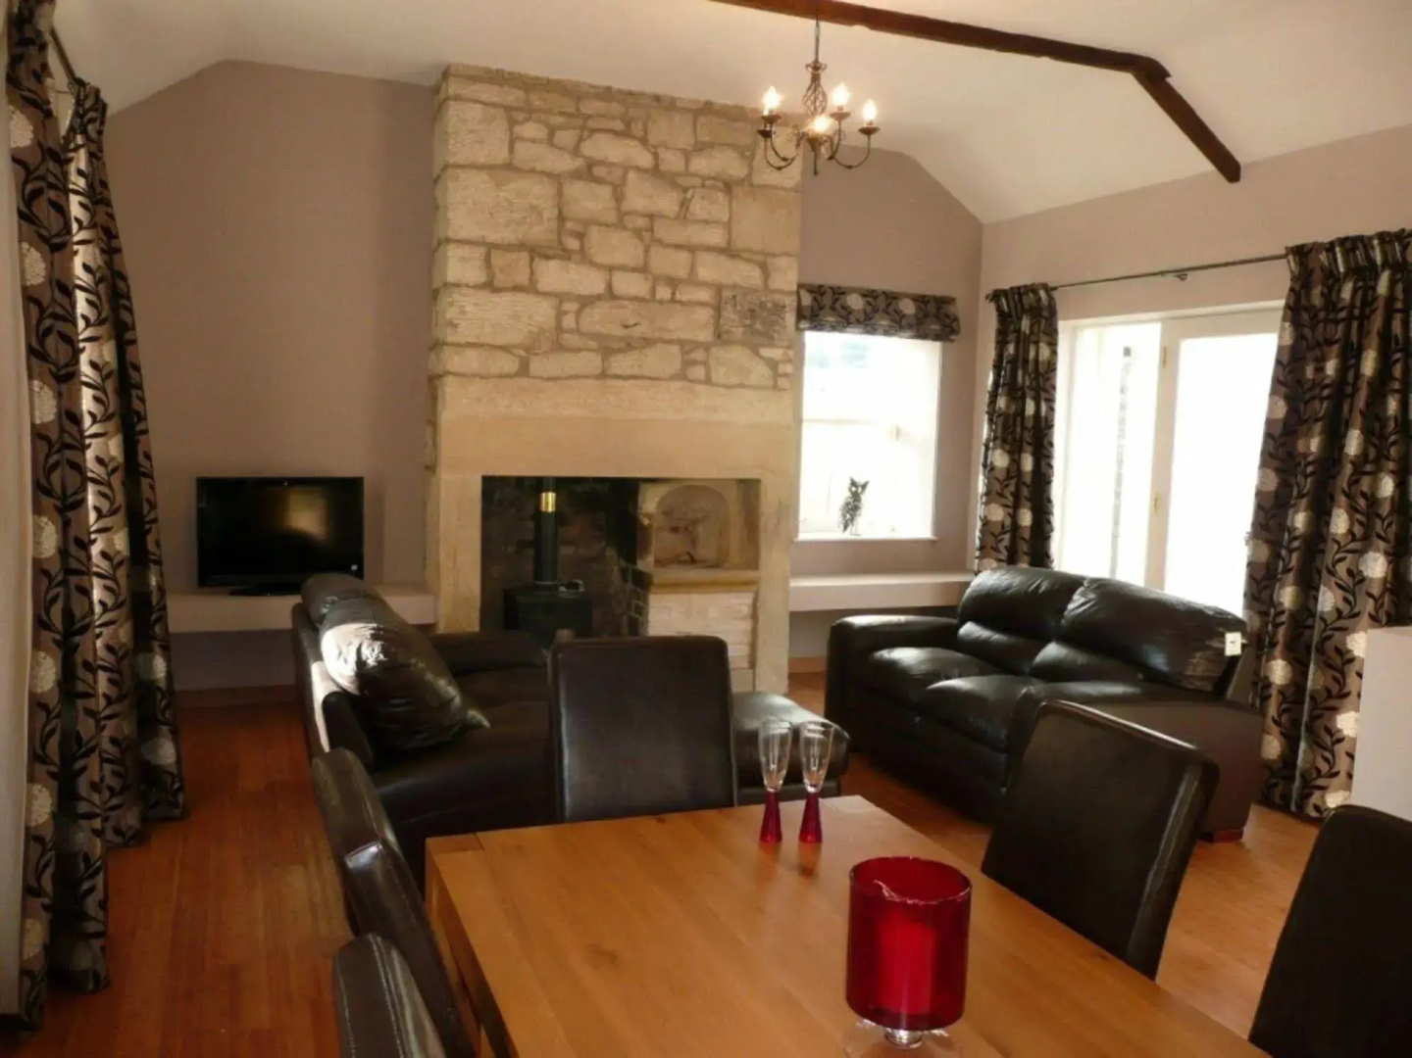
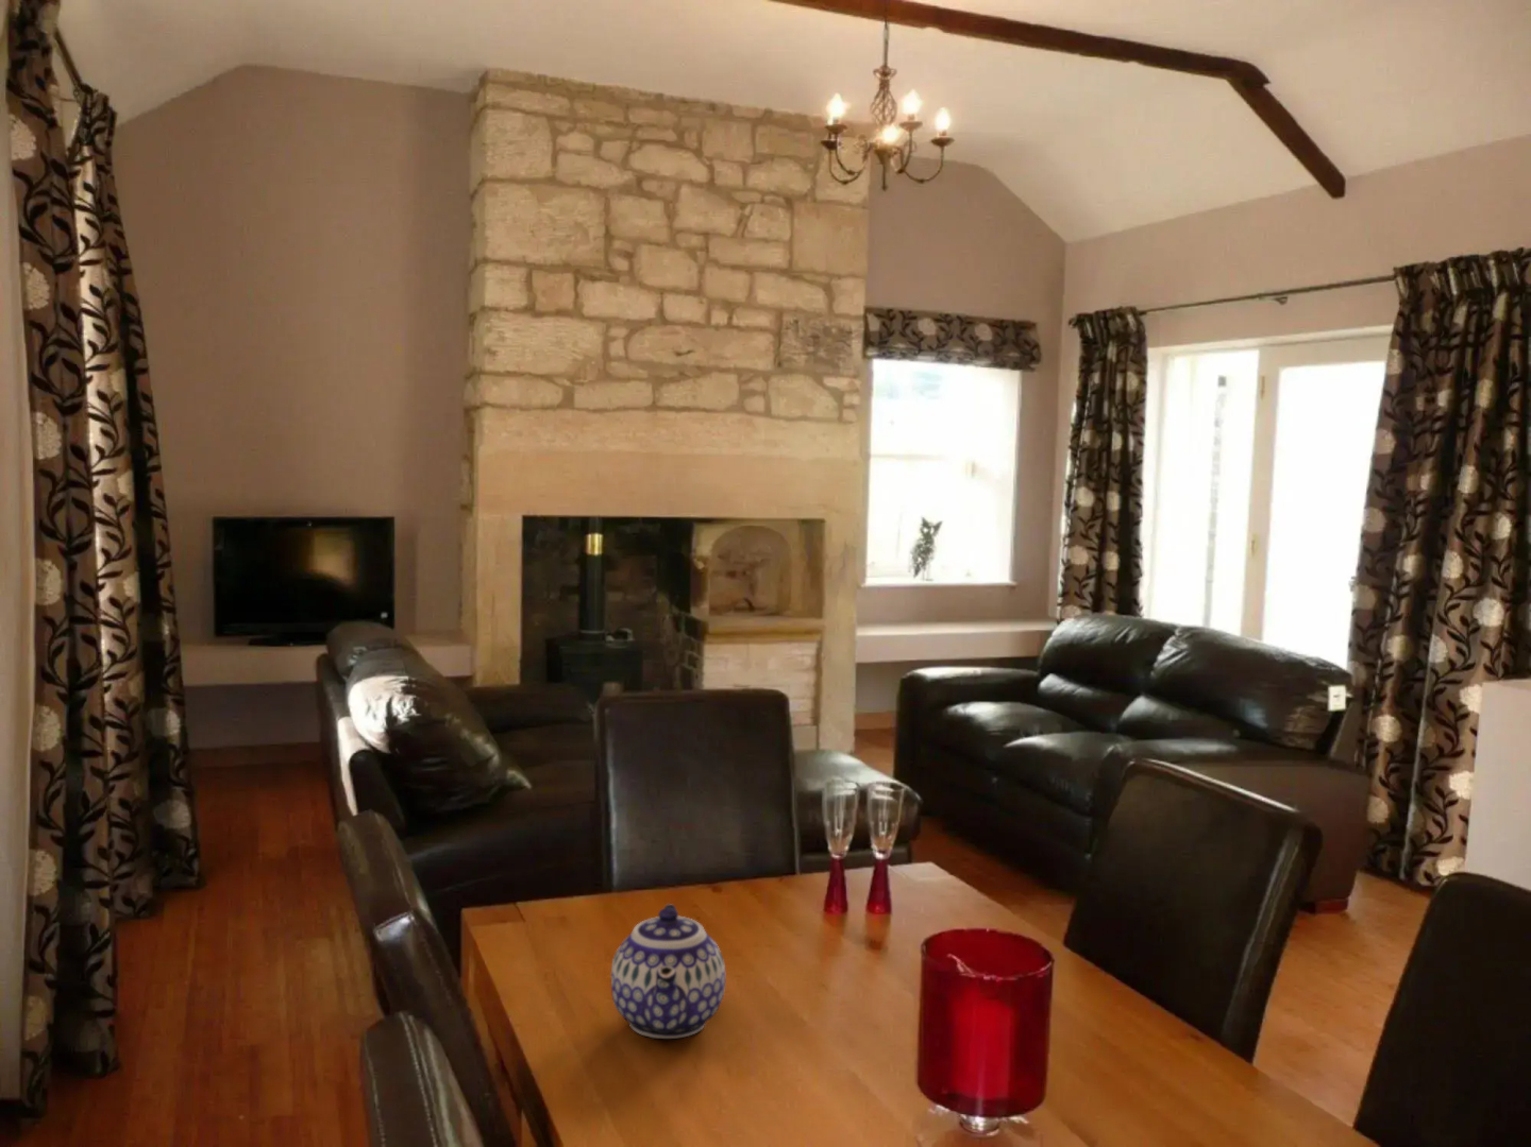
+ teapot [610,902,726,1040]
